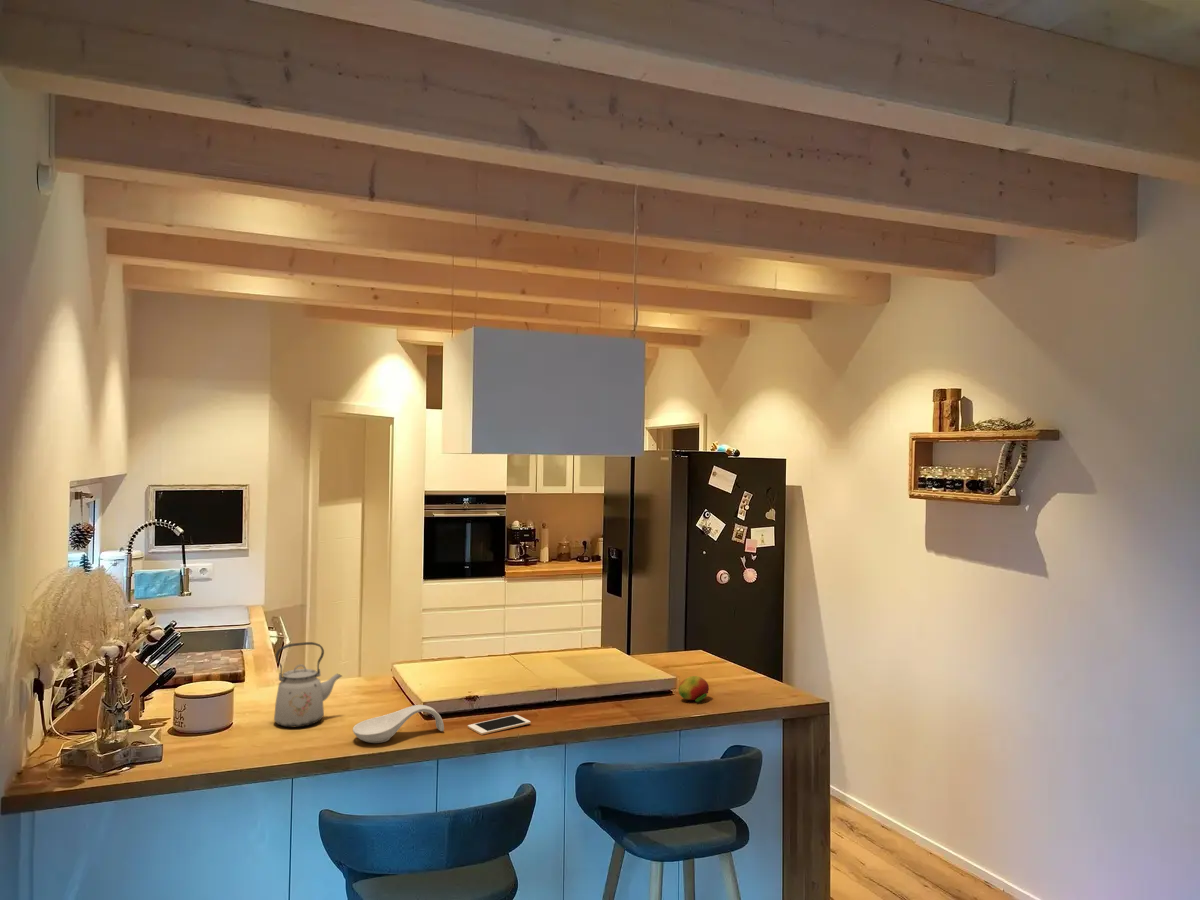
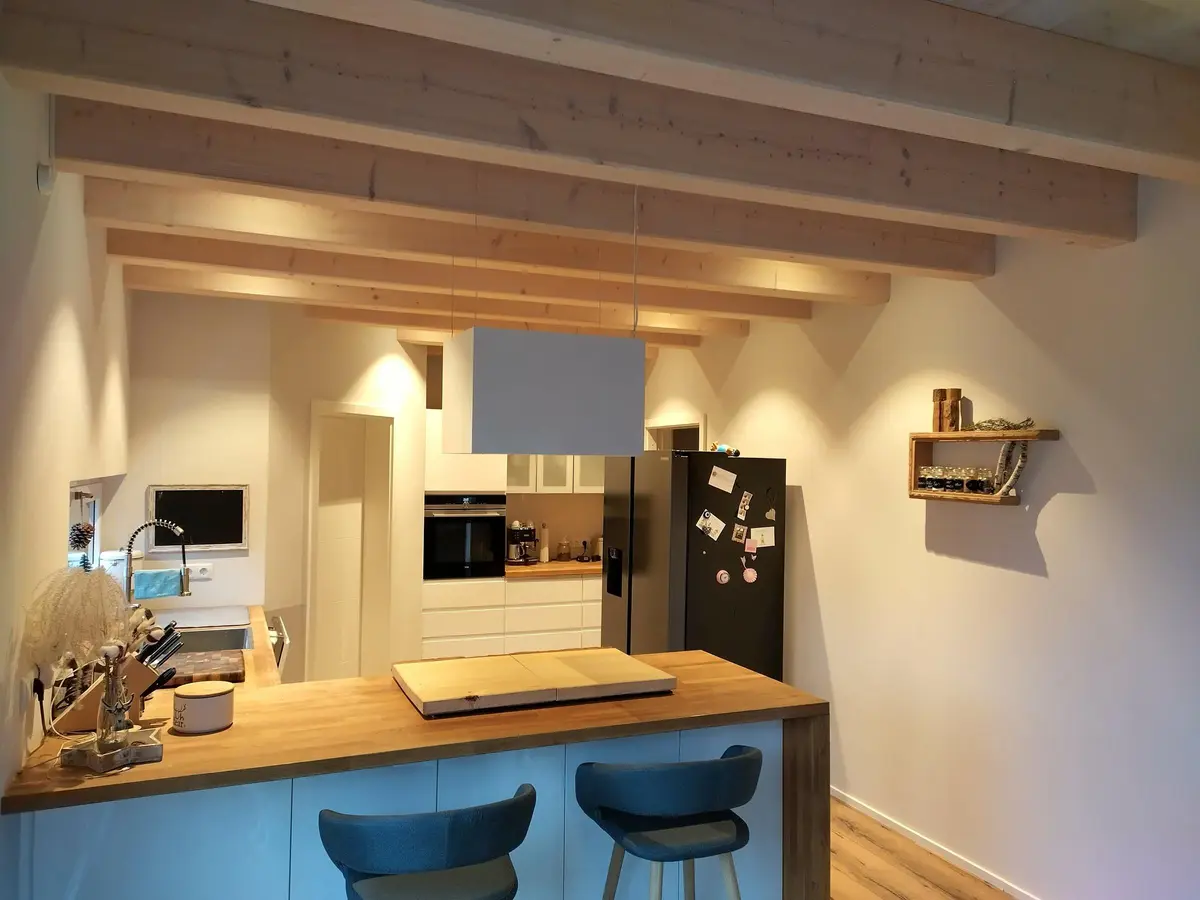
- fruit [677,675,710,703]
- spoon rest [352,704,445,744]
- cell phone [467,714,532,736]
- kettle [273,641,343,729]
